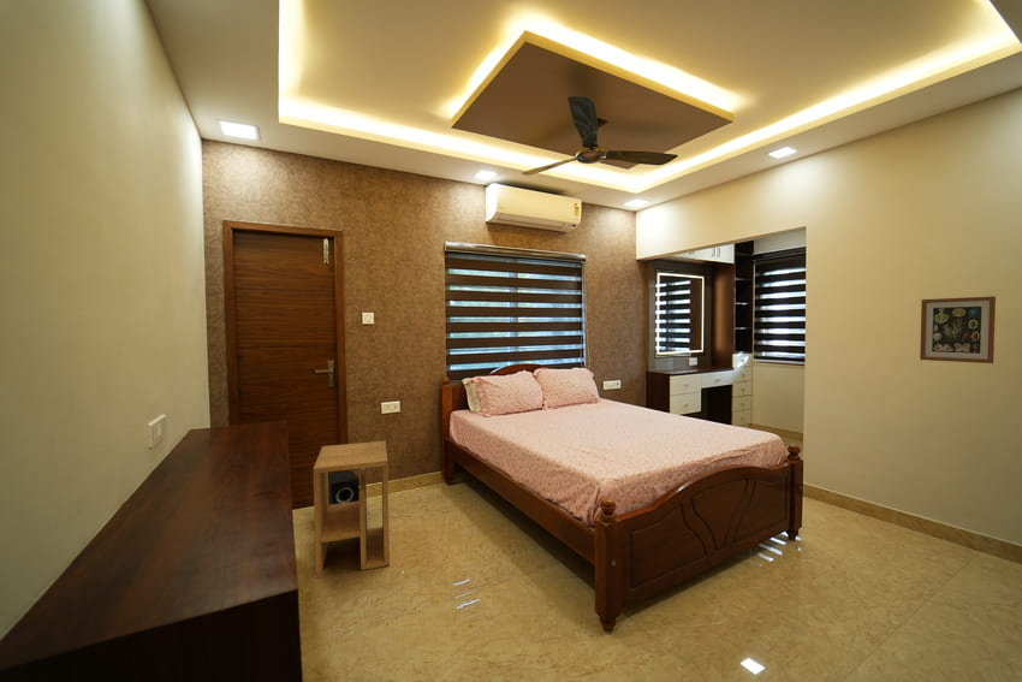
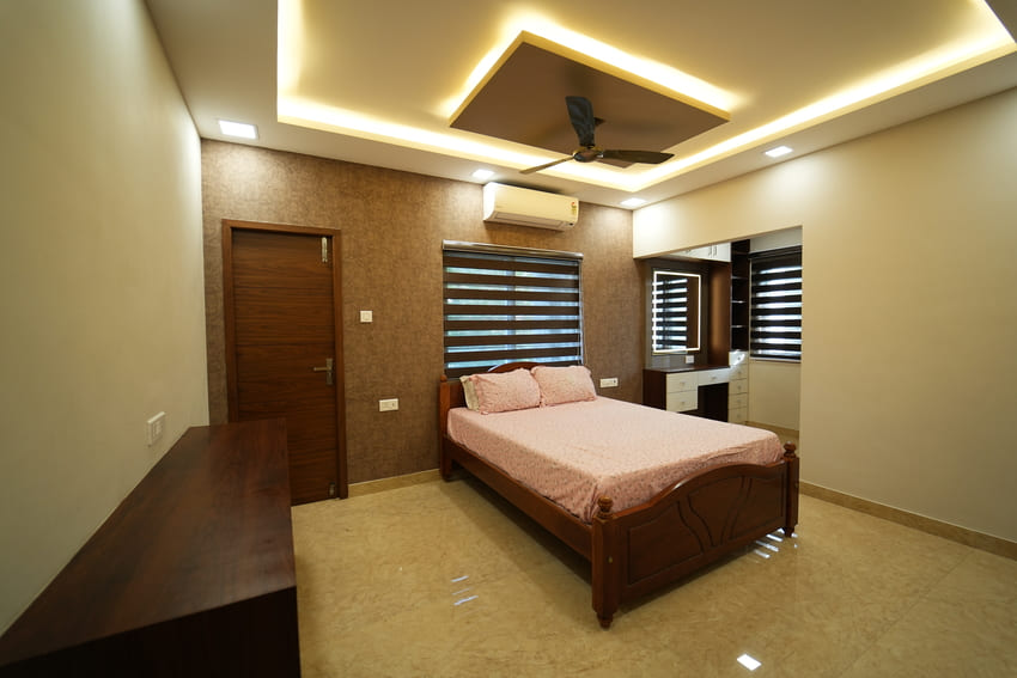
- wall art [919,295,997,364]
- side table [313,440,391,580]
- speaker [328,469,361,505]
